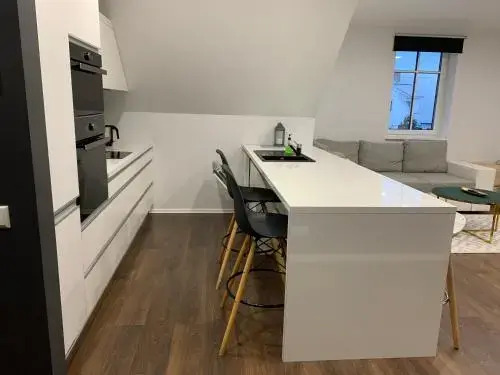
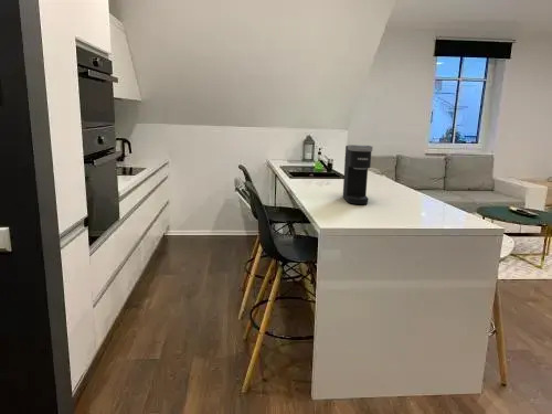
+ coffee maker [342,144,374,205]
